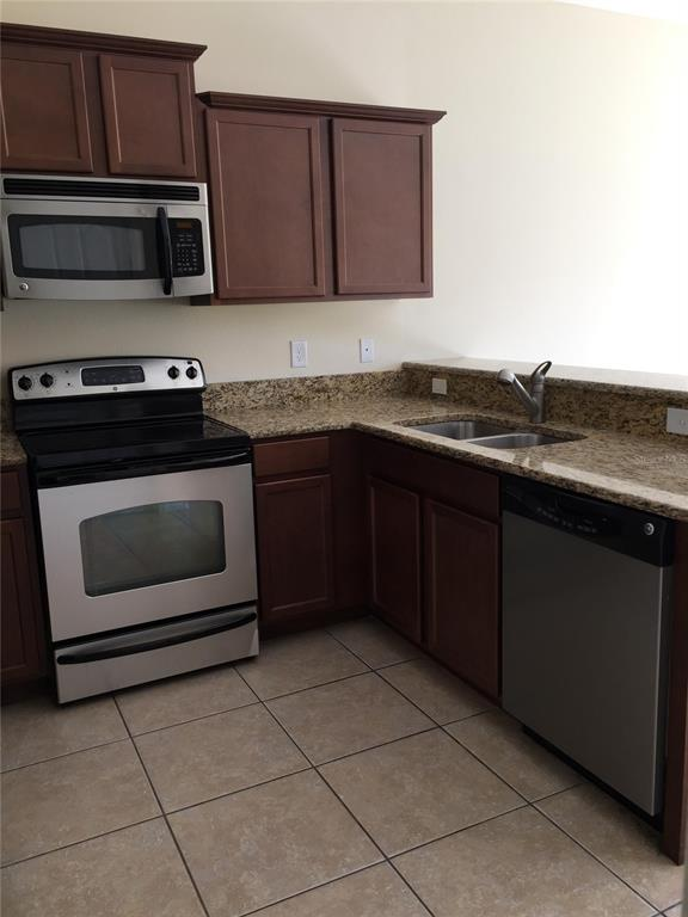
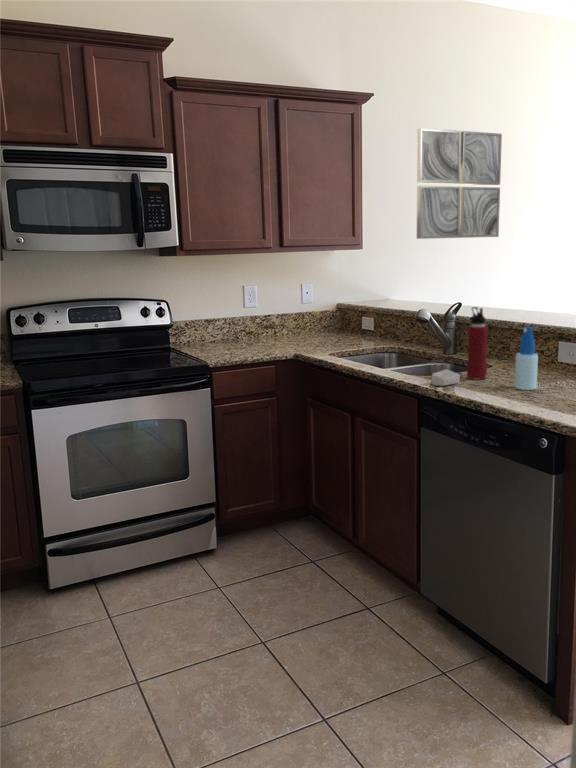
+ water bottle [466,306,489,380]
+ wall art [416,127,503,240]
+ soap bar [431,368,461,387]
+ spray bottle [514,326,539,391]
